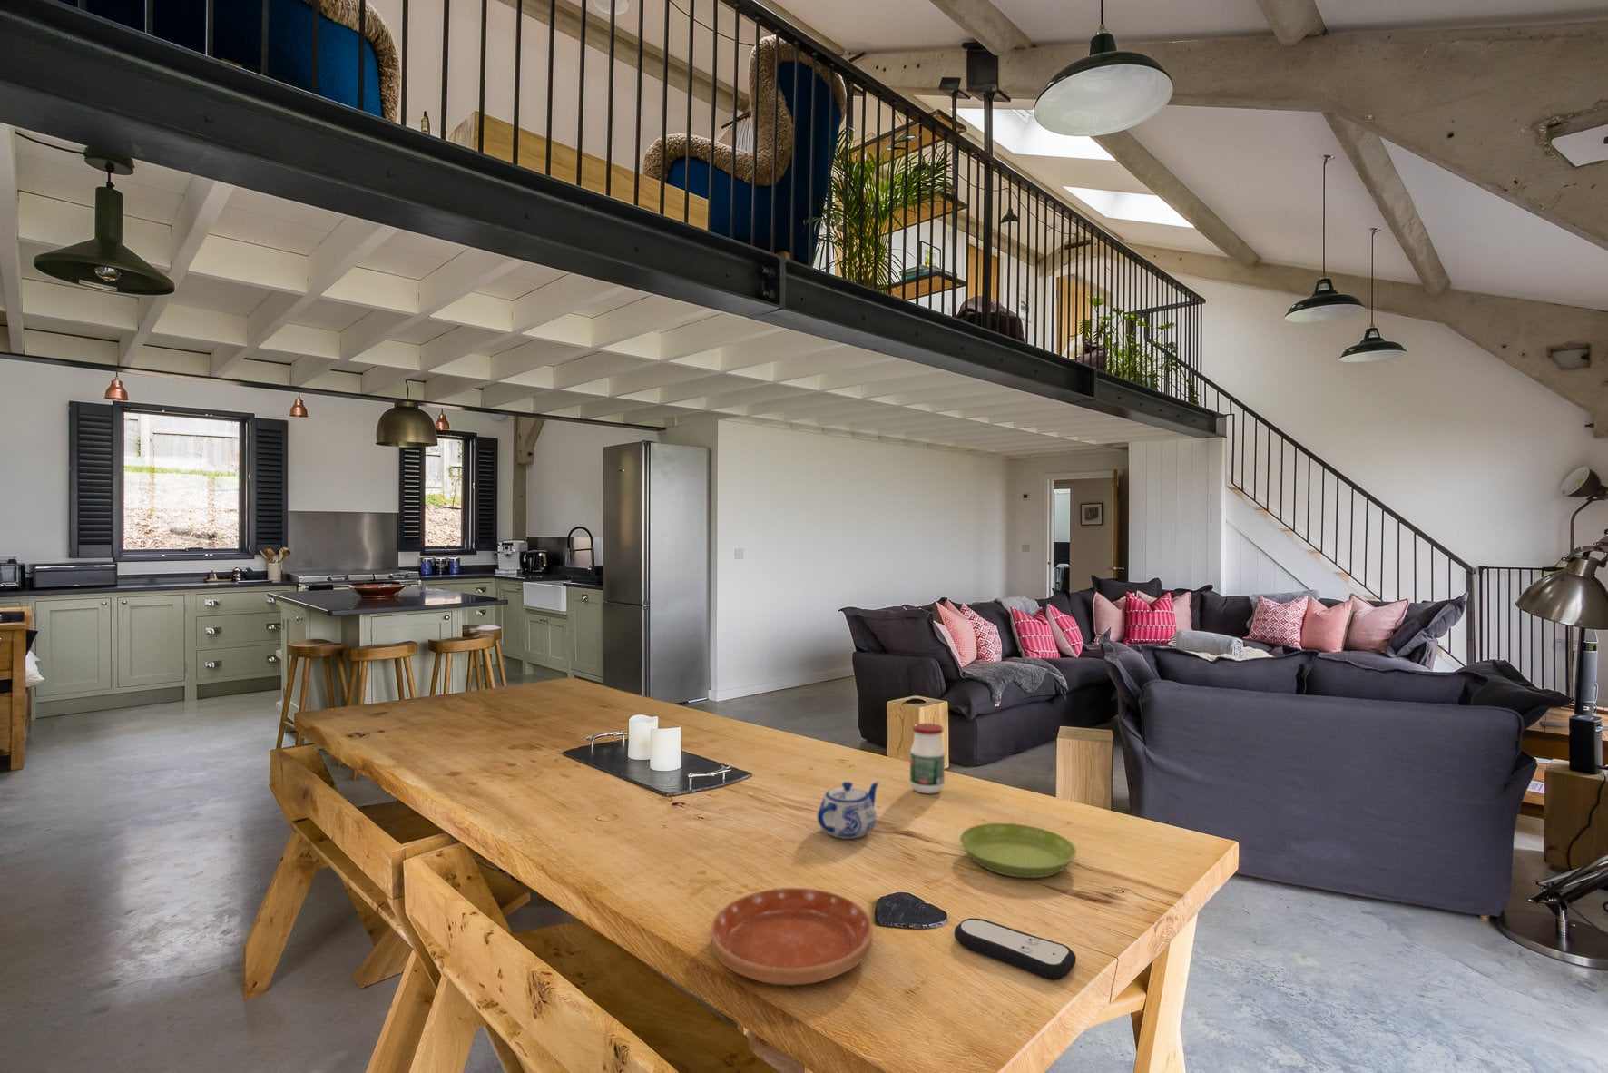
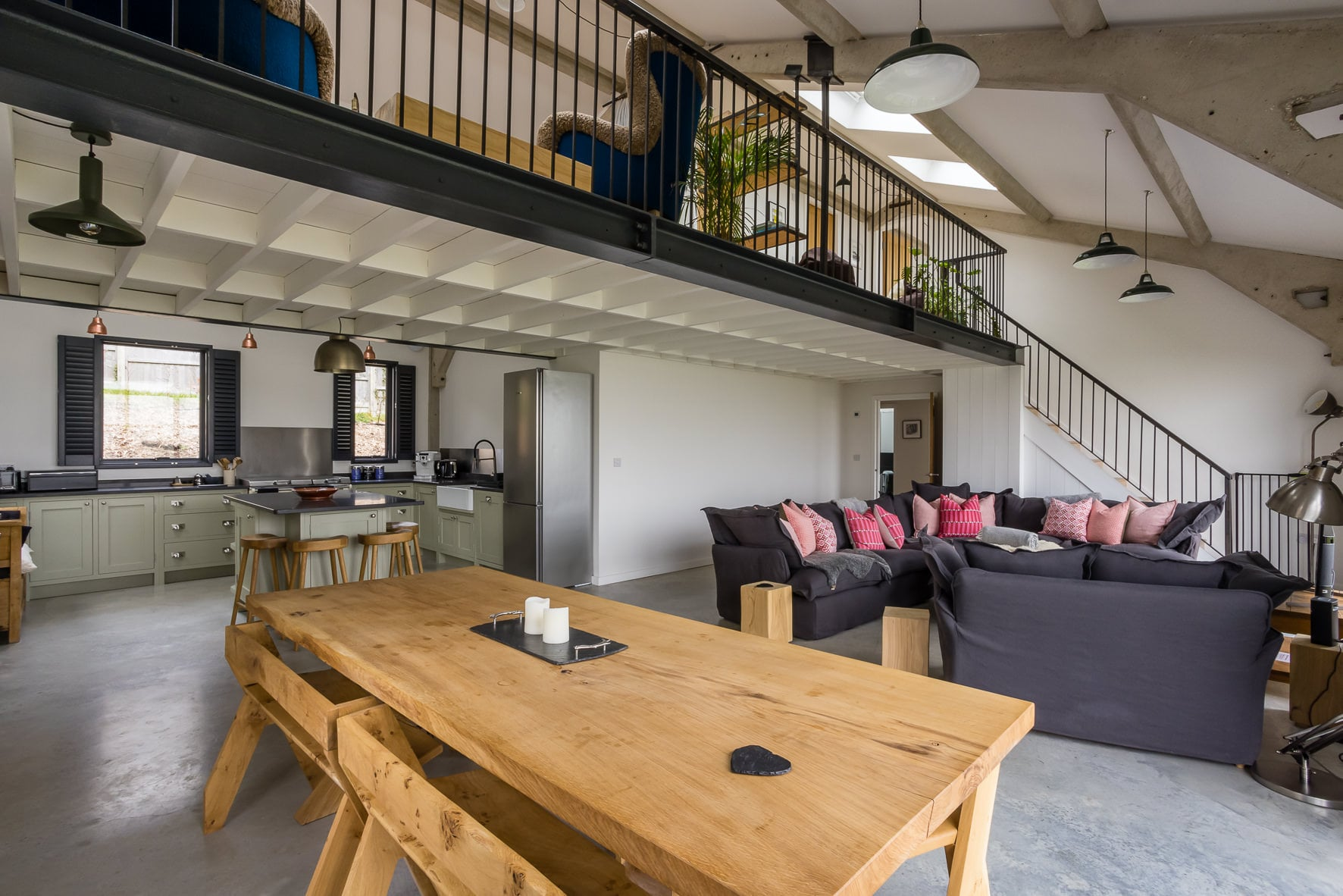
- jar [909,722,946,794]
- saucer [710,887,874,986]
- remote control [954,917,1078,981]
- teapot [817,781,880,839]
- saucer [959,823,1078,879]
